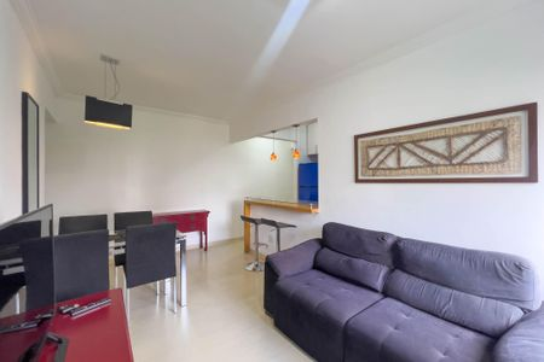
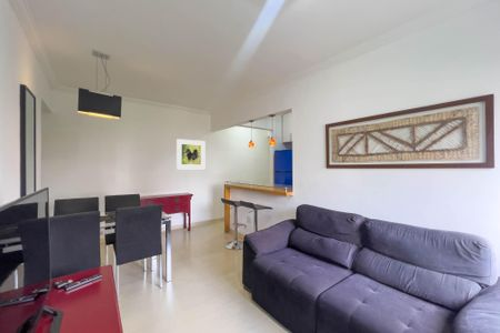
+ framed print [176,138,206,171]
